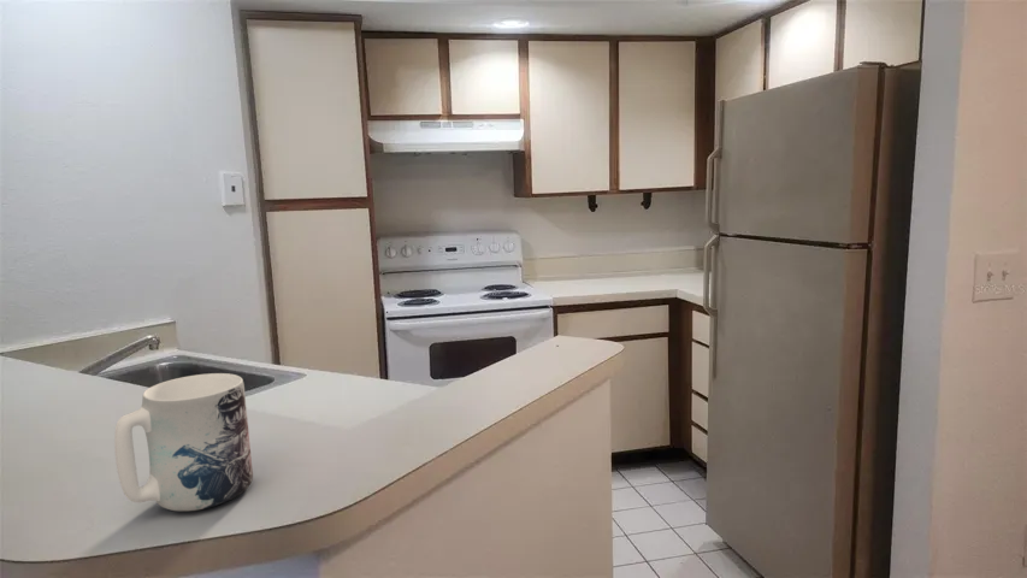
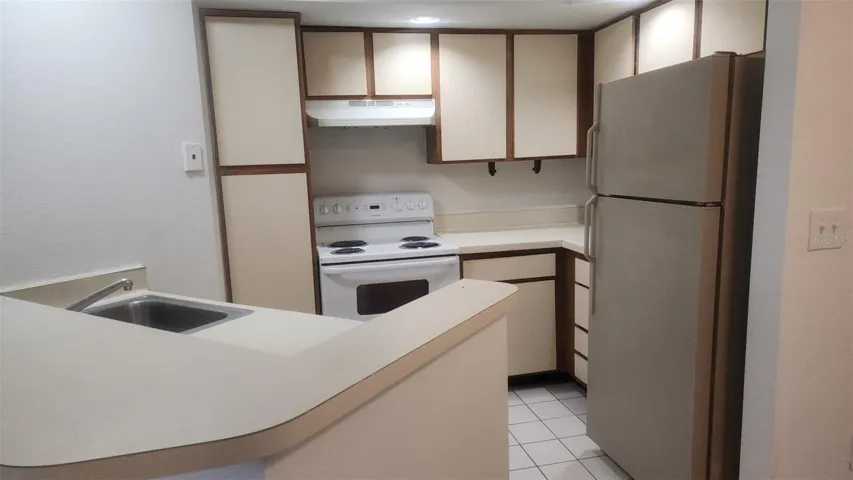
- mug [113,372,254,512]
